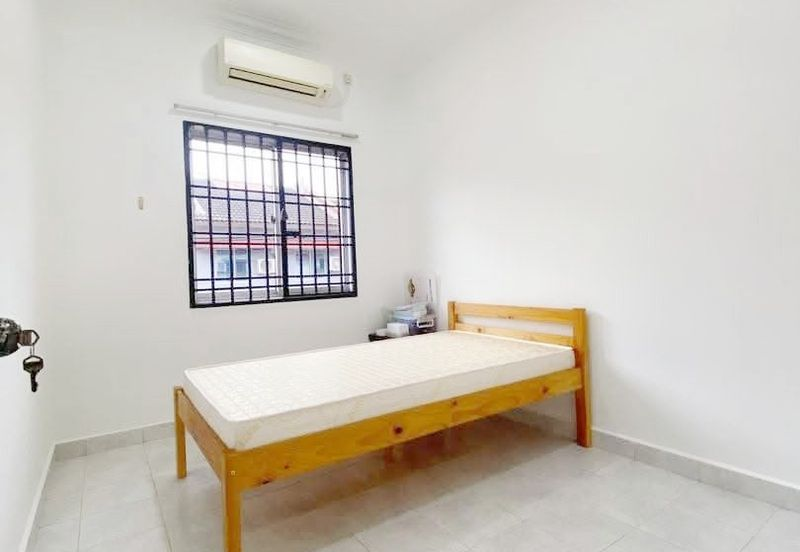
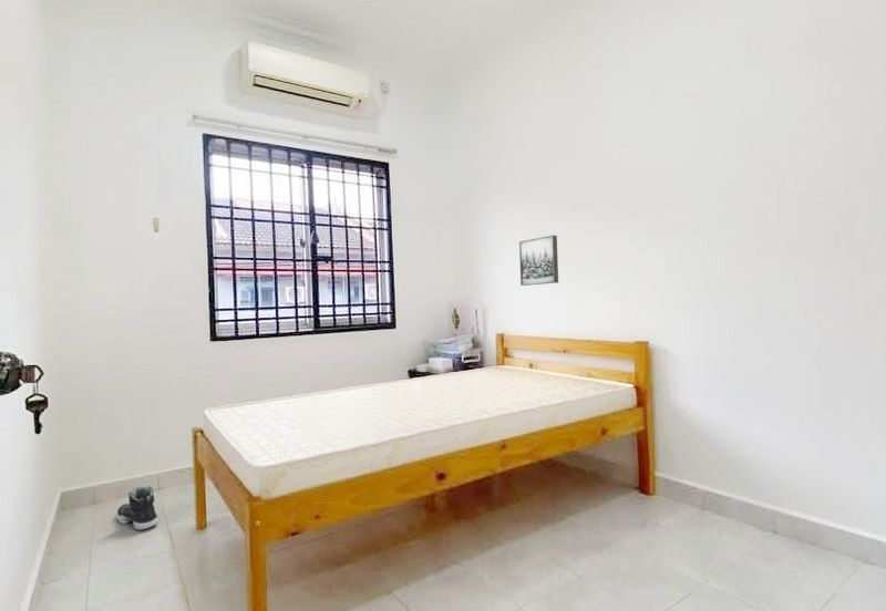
+ wall art [518,235,559,287]
+ sneaker [116,485,159,531]
